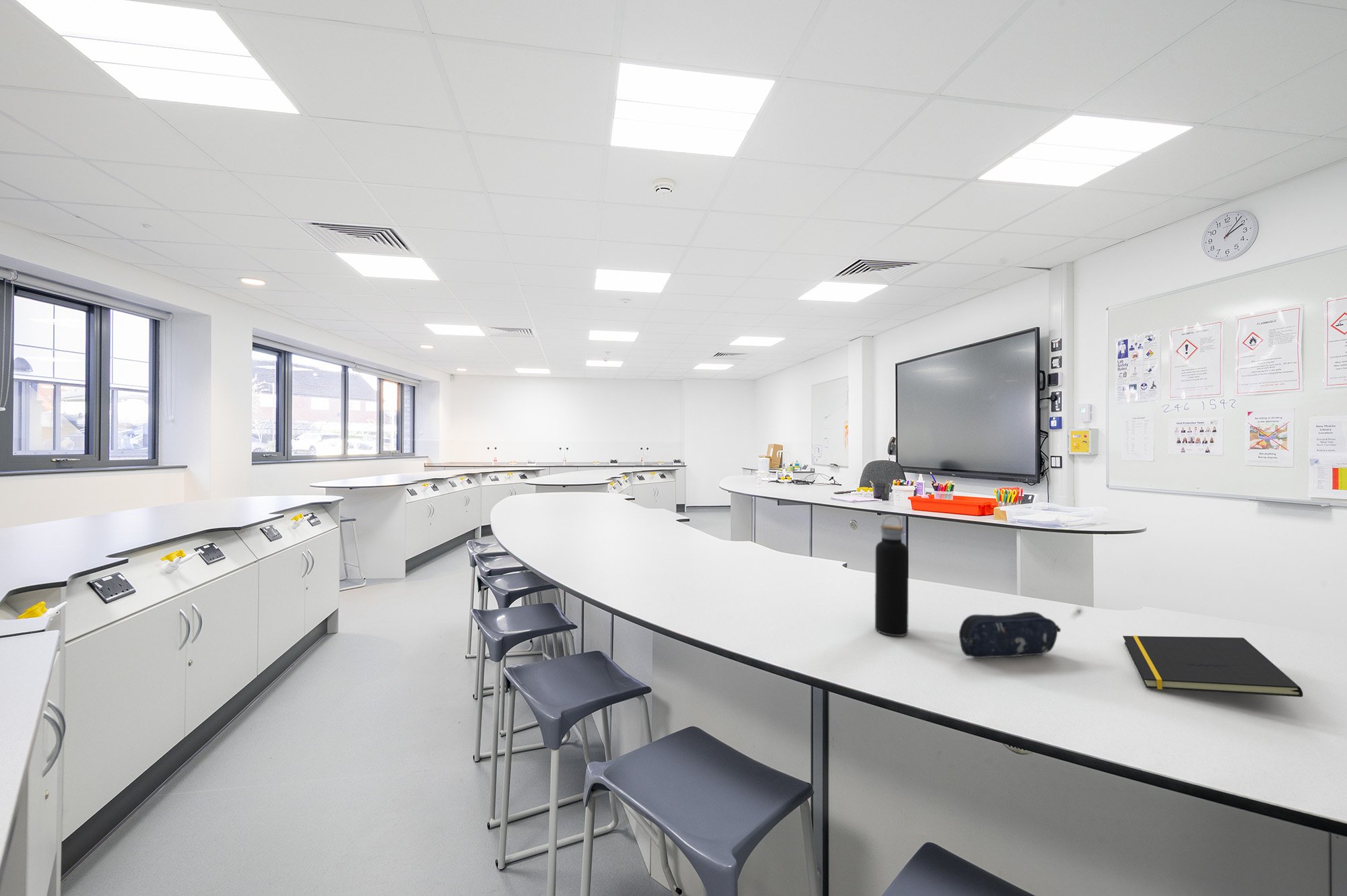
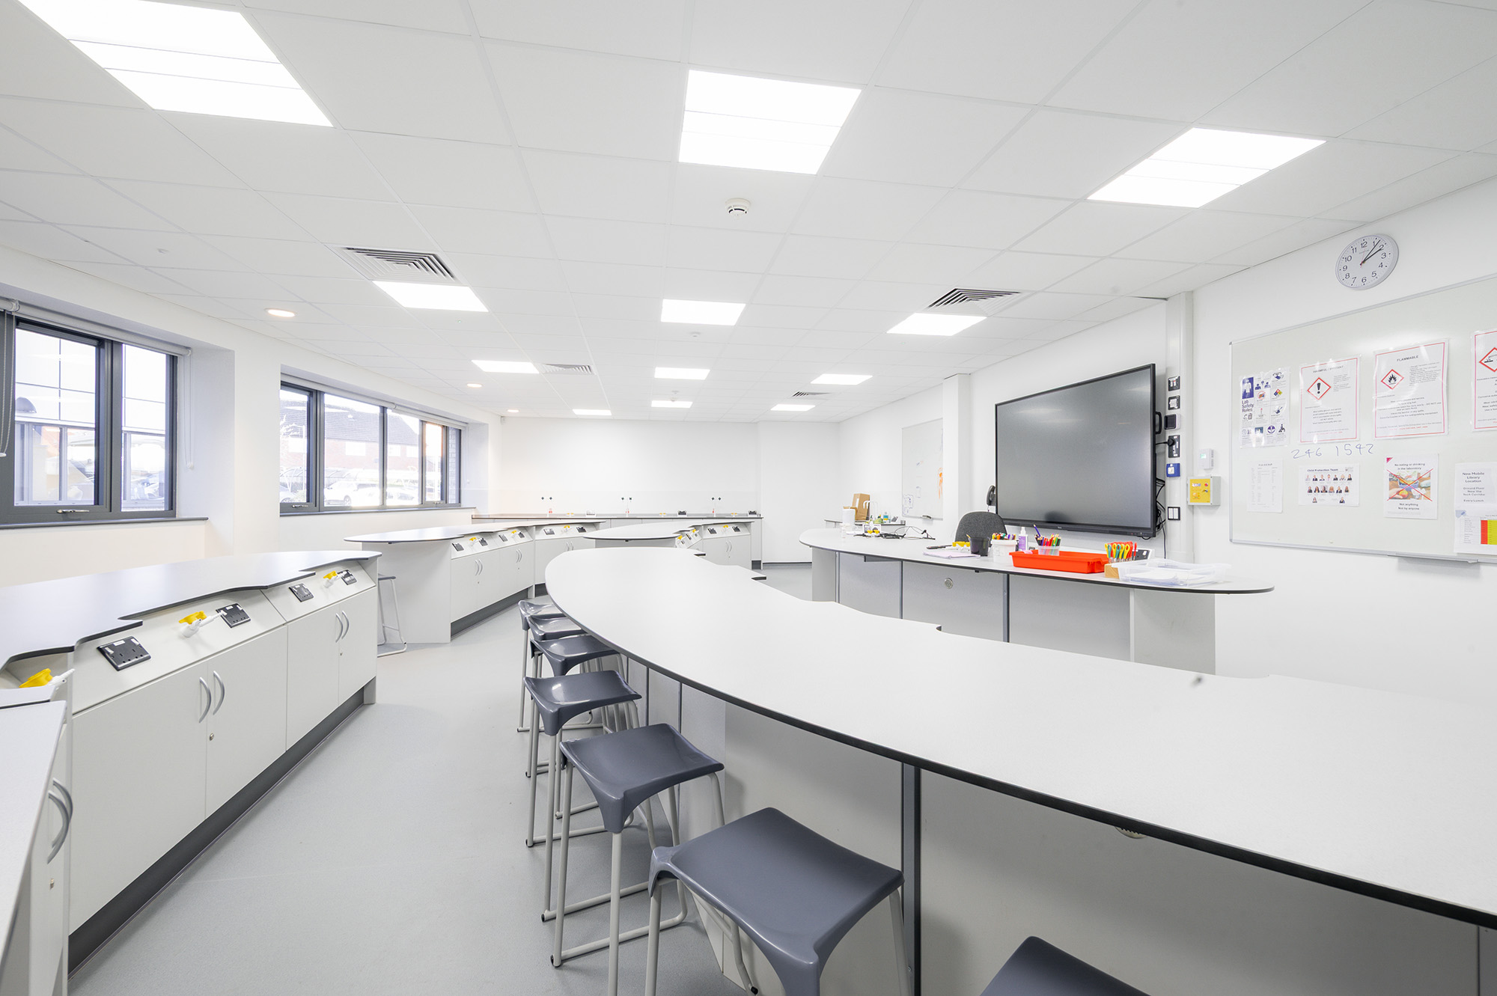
- water bottle [874,515,909,637]
- notepad [1122,635,1303,697]
- pencil case [958,611,1061,659]
